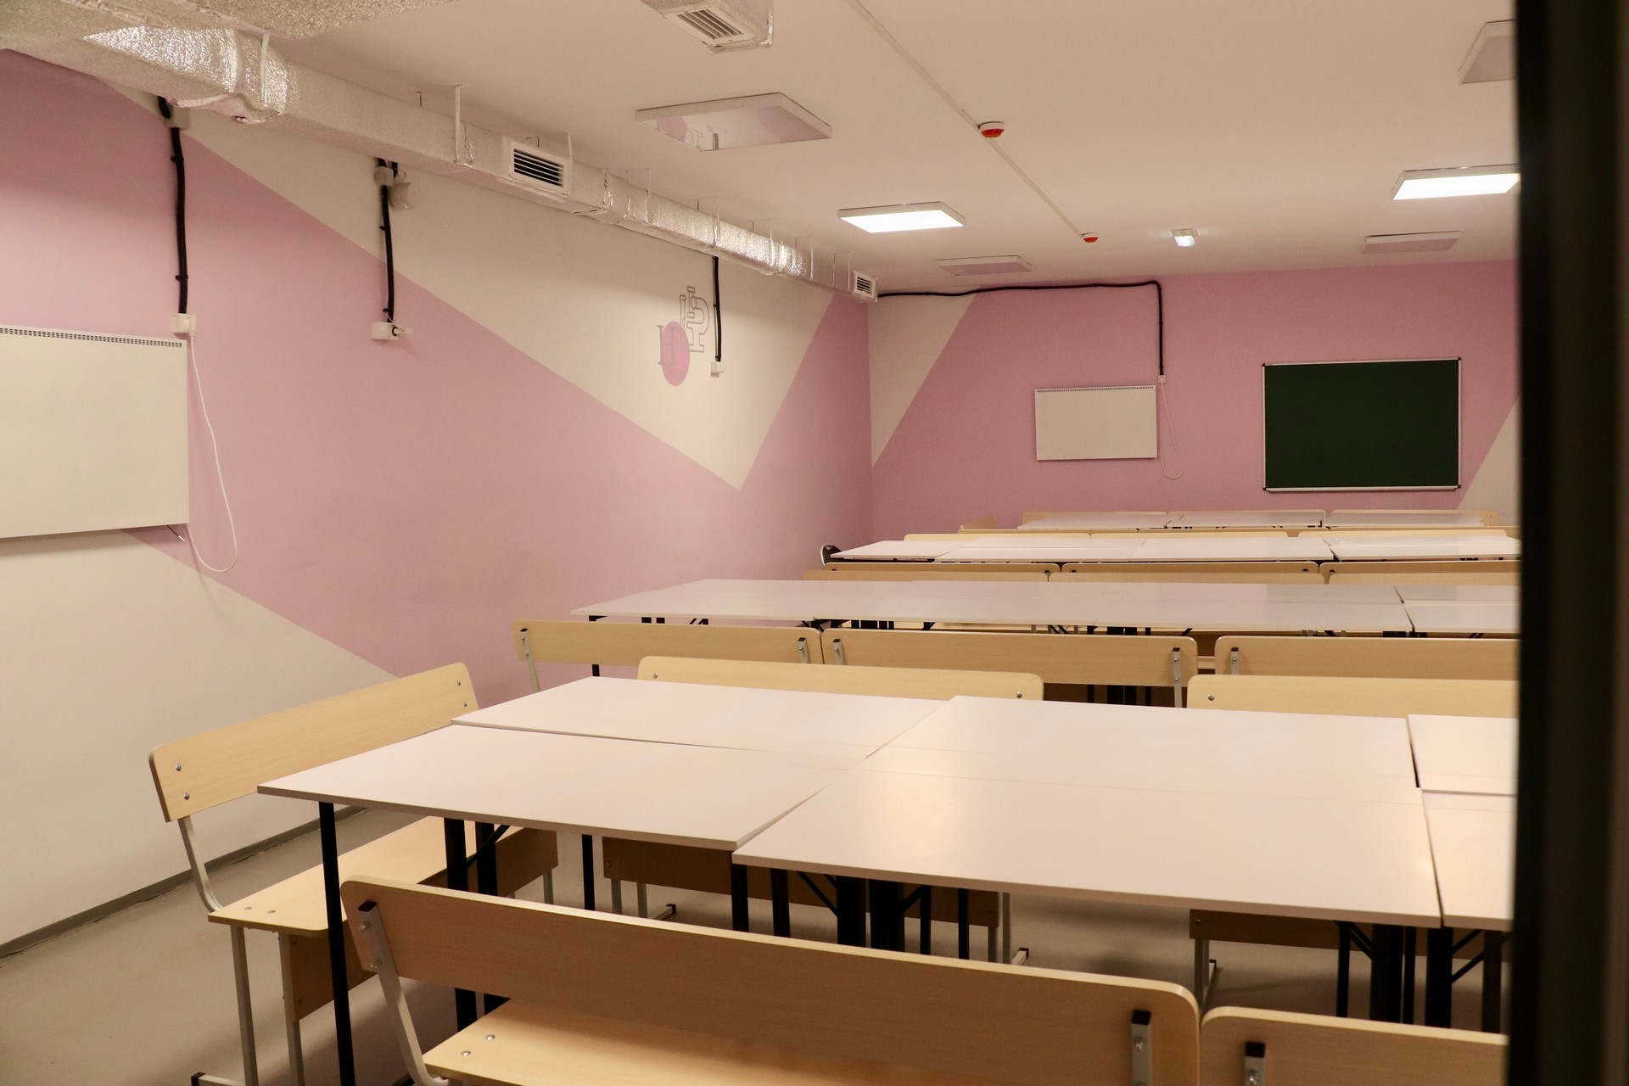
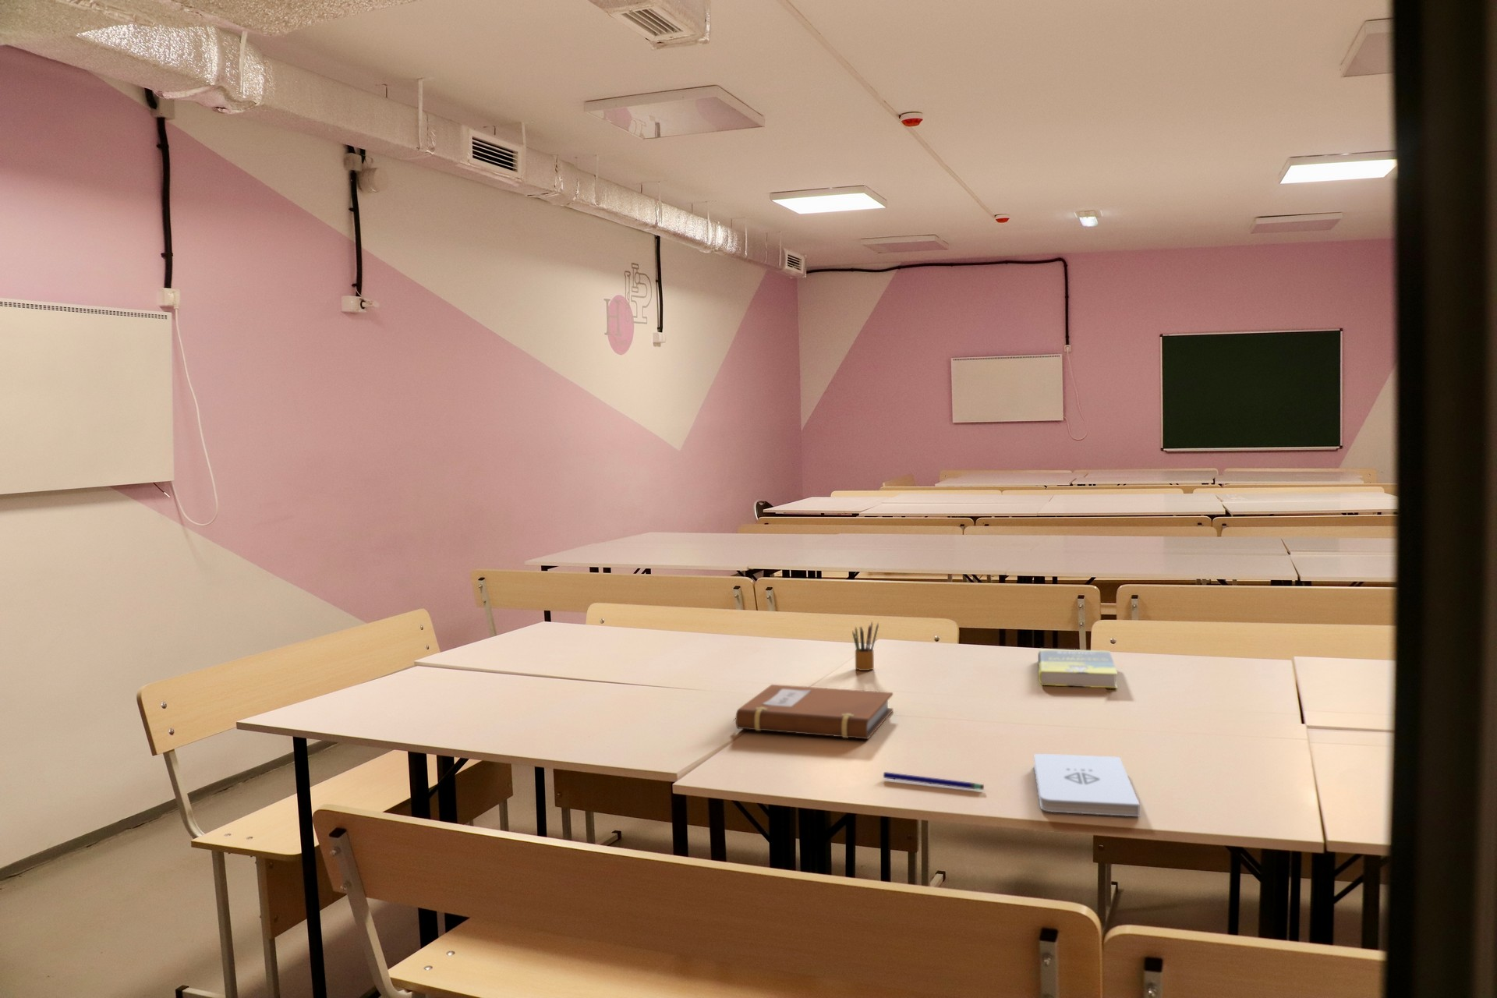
+ notebook [732,684,893,740]
+ pen [882,771,985,791]
+ pencil box [852,620,880,672]
+ notepad [1034,753,1141,818]
+ book [1037,648,1118,689]
